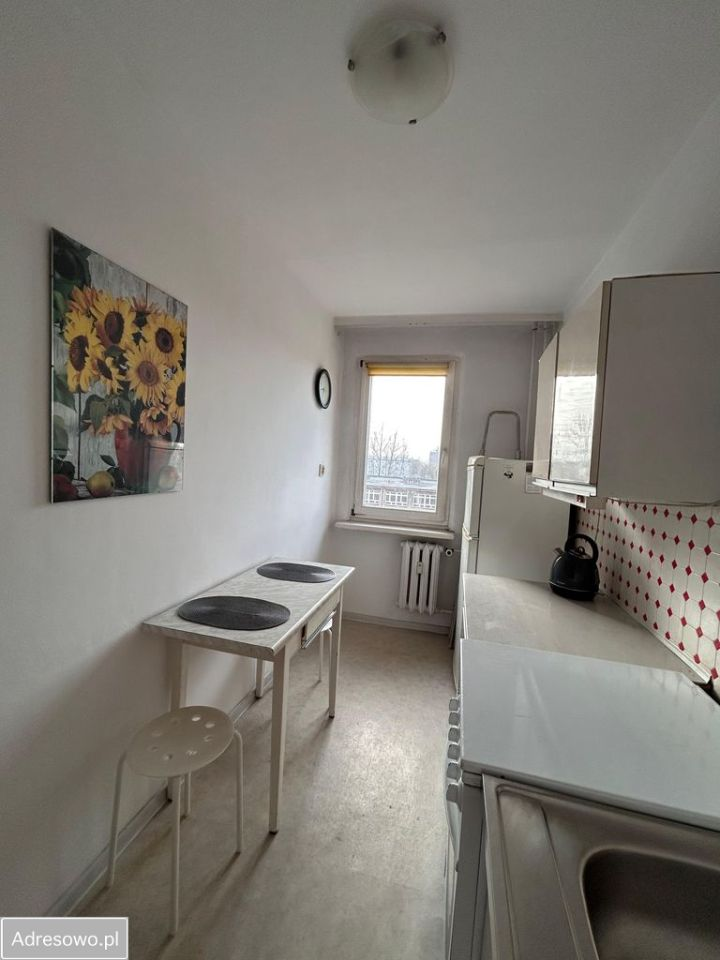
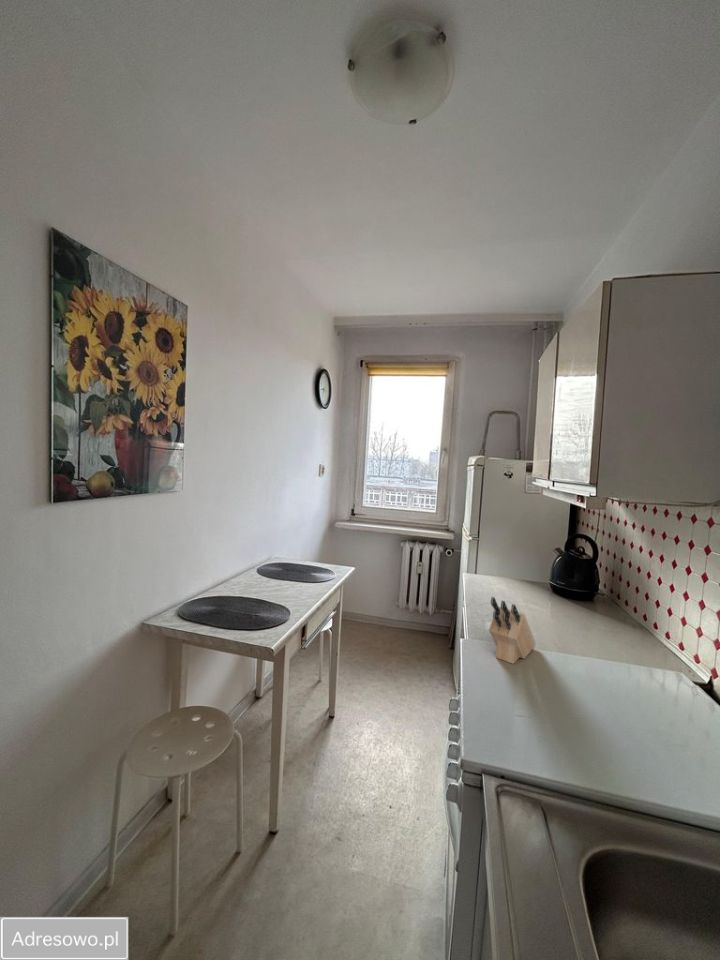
+ knife block [488,596,537,665]
